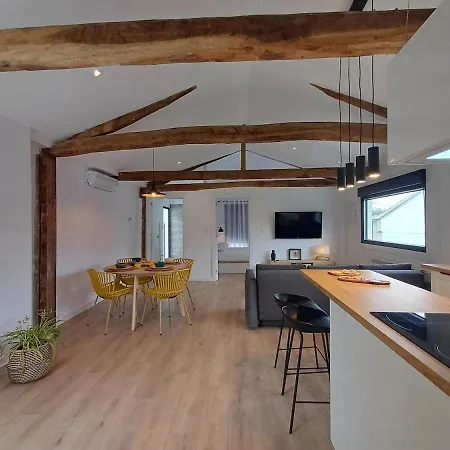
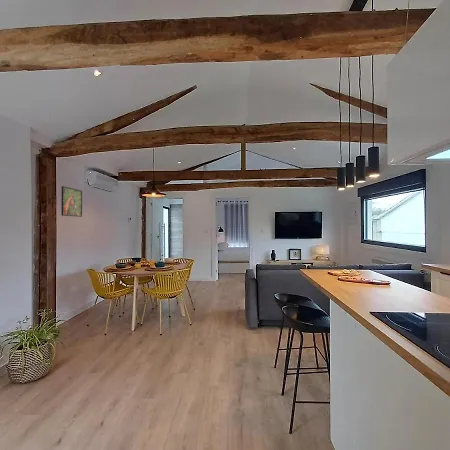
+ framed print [60,185,83,218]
